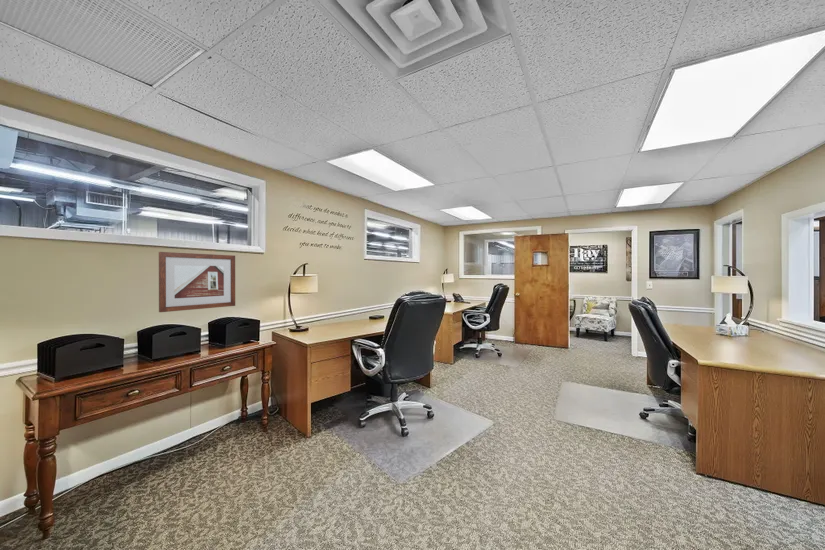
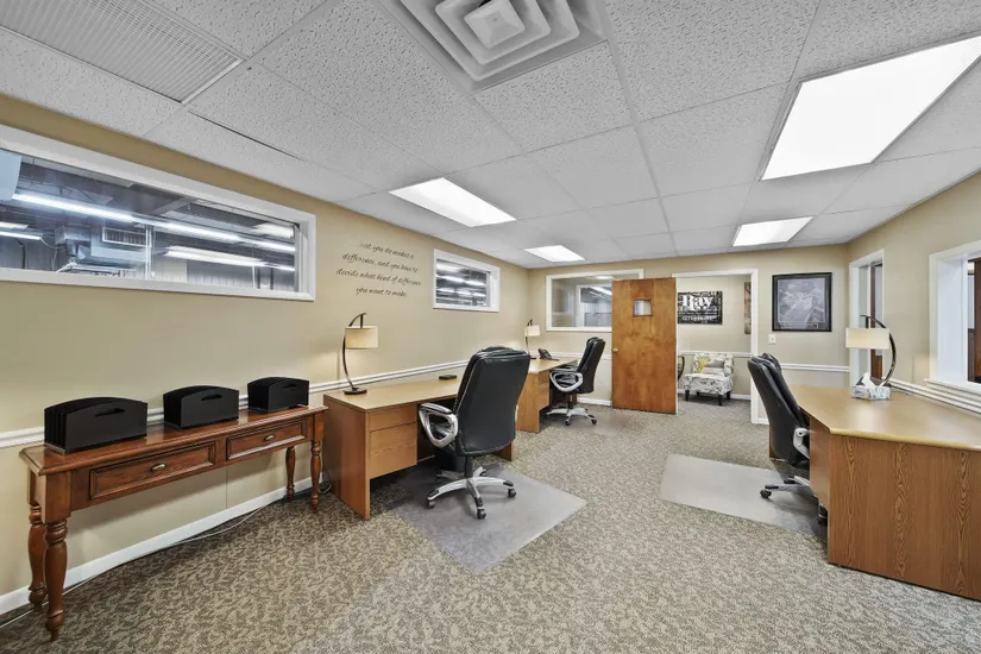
- picture frame [158,251,236,313]
